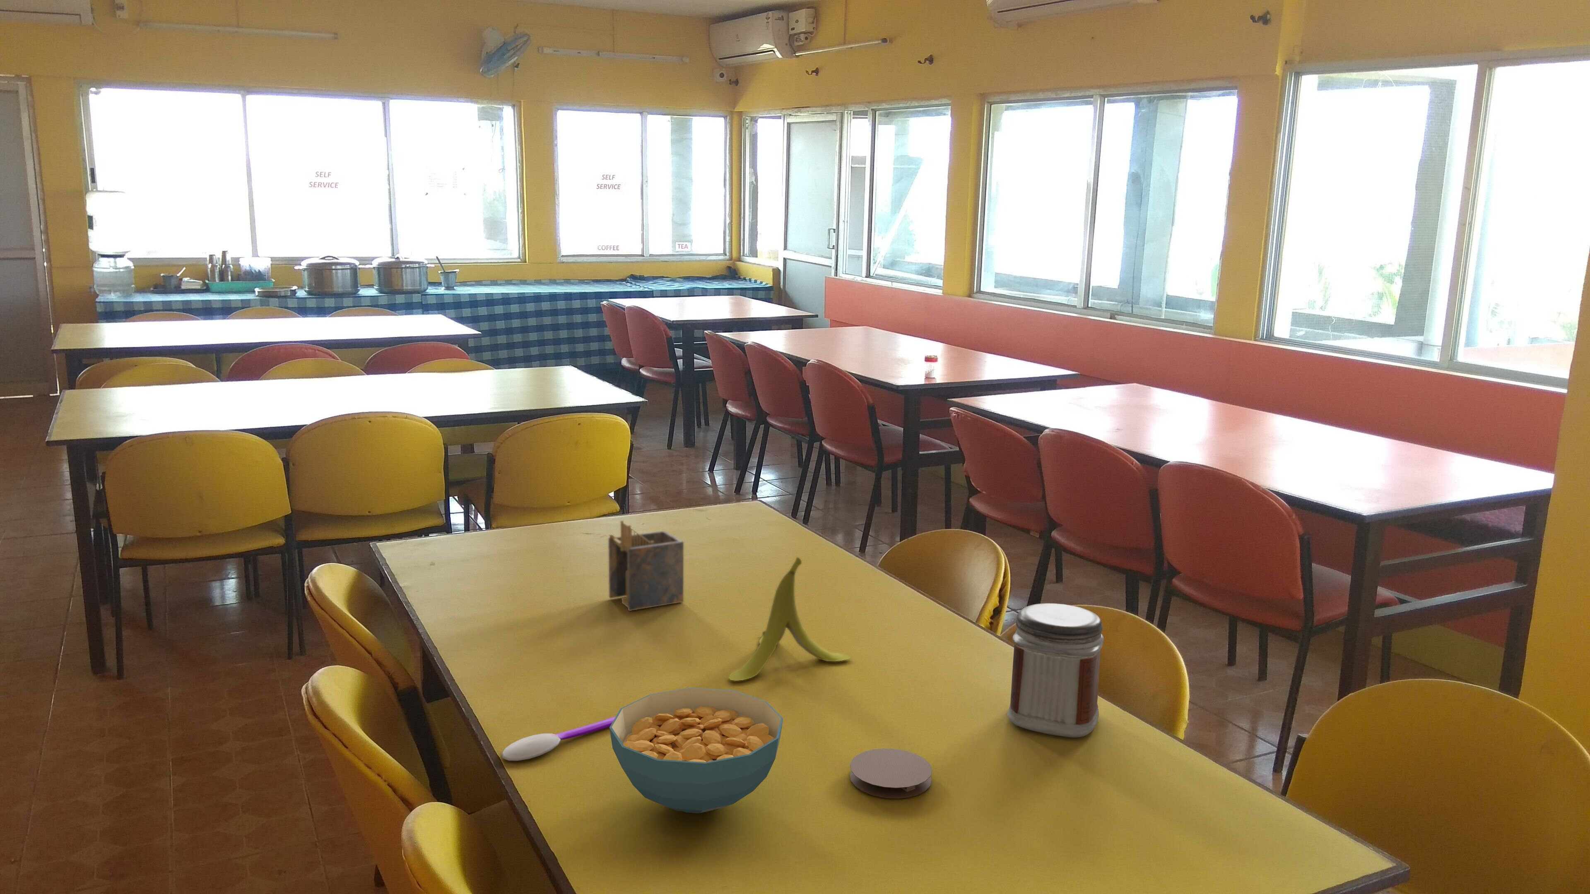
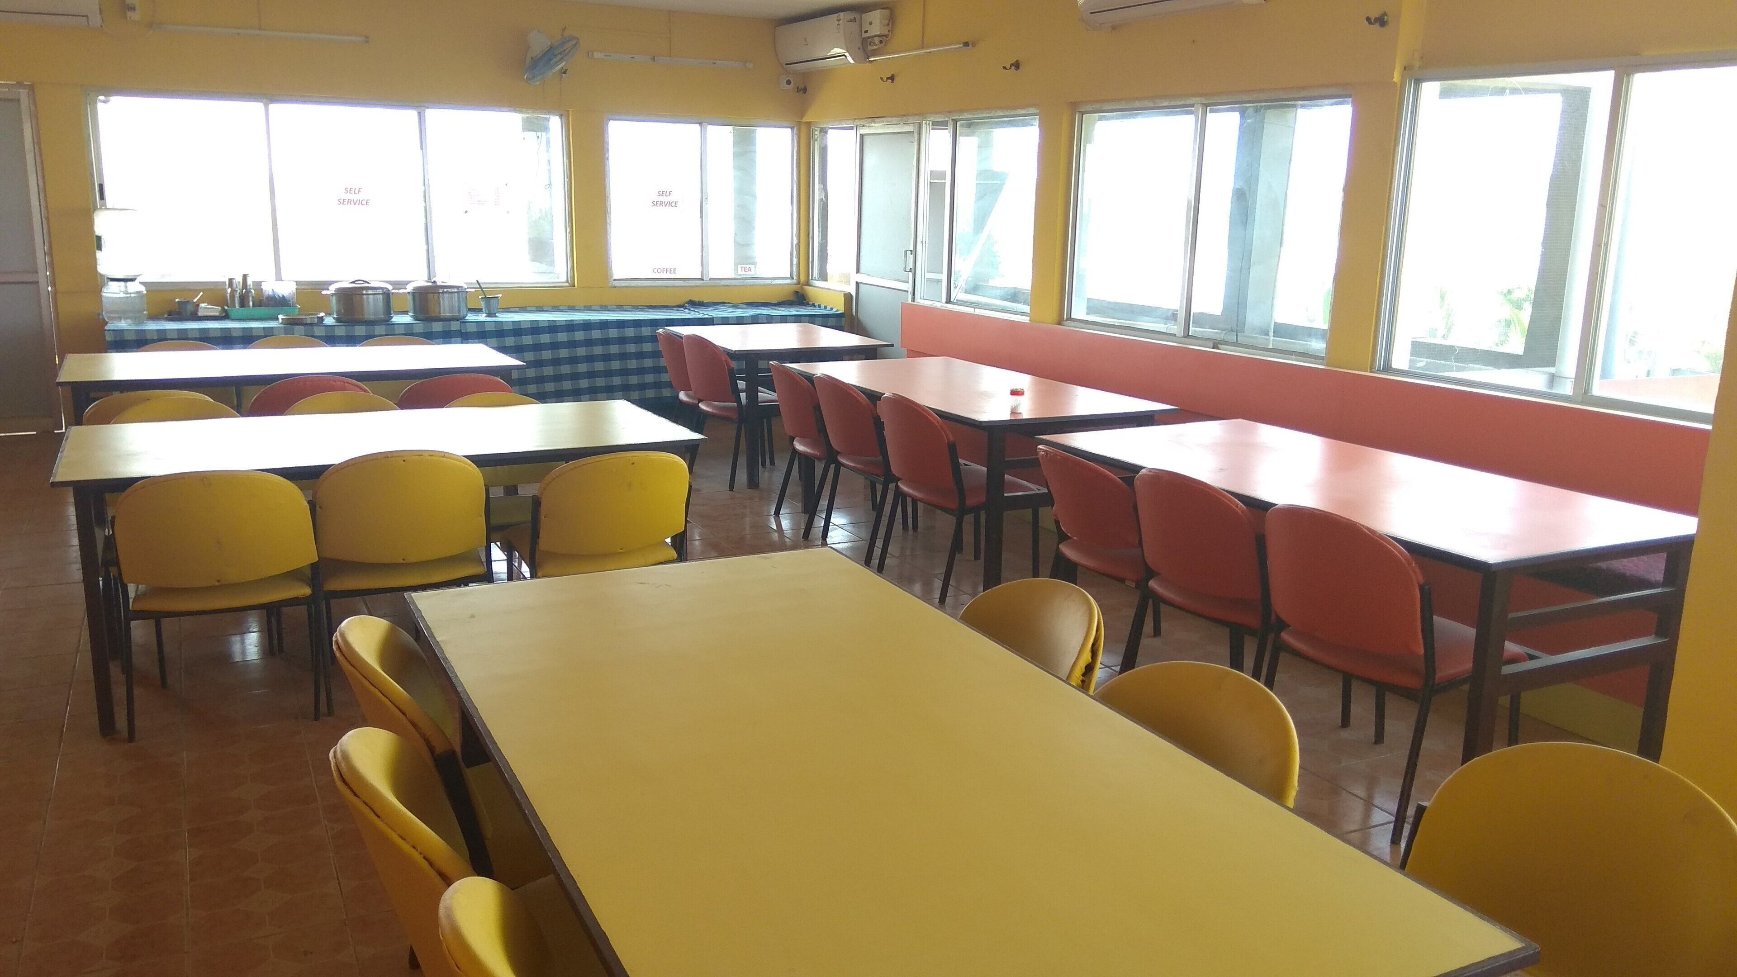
- jar [1007,603,1104,738]
- napkin holder [608,520,684,611]
- cereal bowl [609,688,784,813]
- spoon [501,716,616,761]
- banana peel [728,557,852,681]
- coaster [850,748,933,799]
